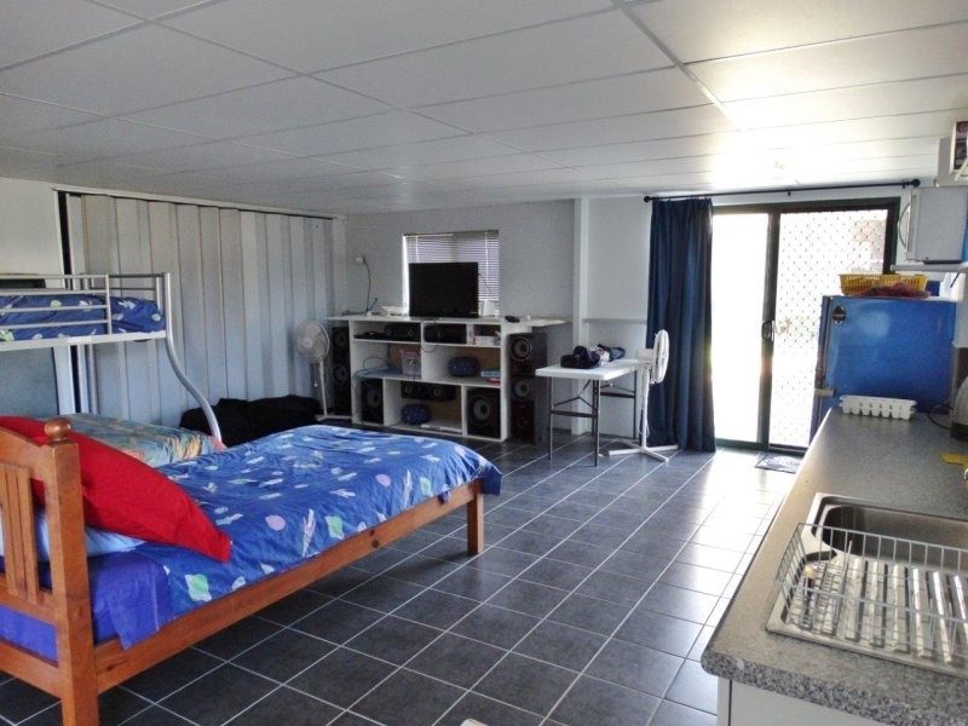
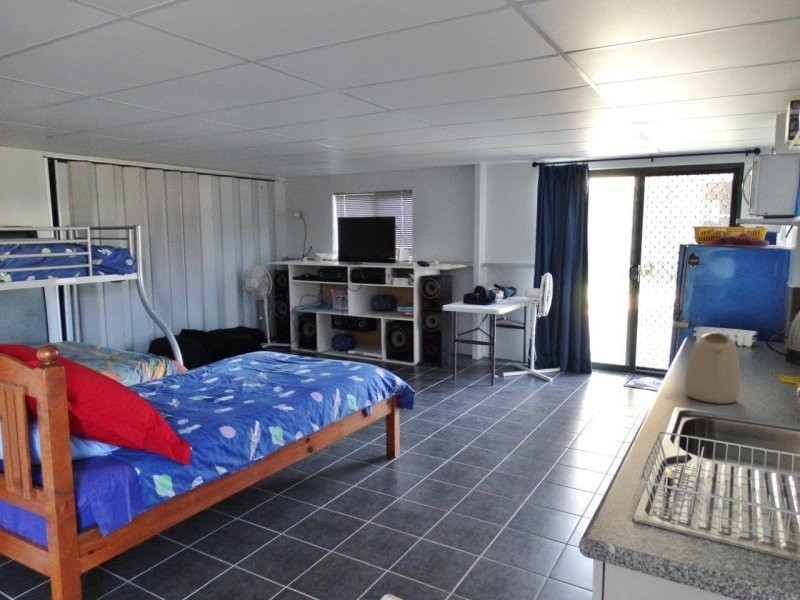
+ kettle [683,332,741,405]
